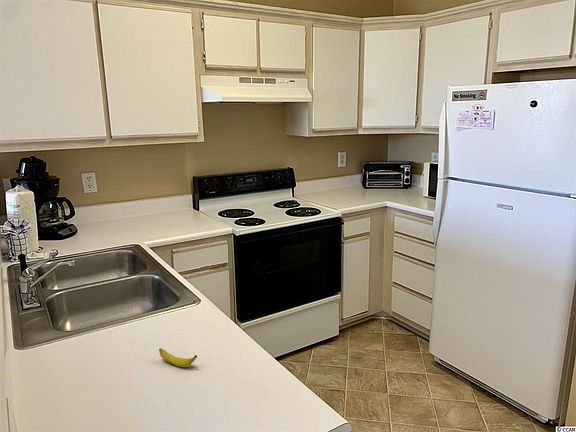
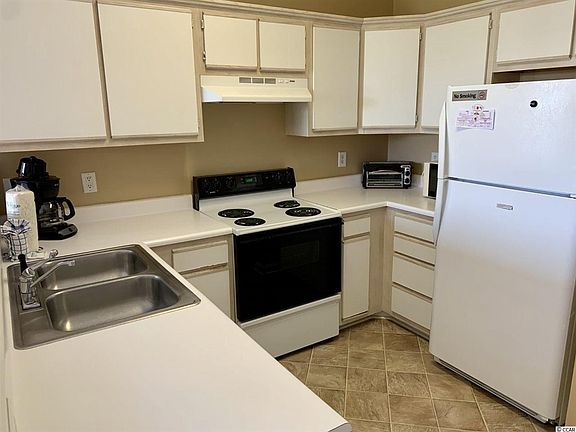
- banana [158,347,198,368]
